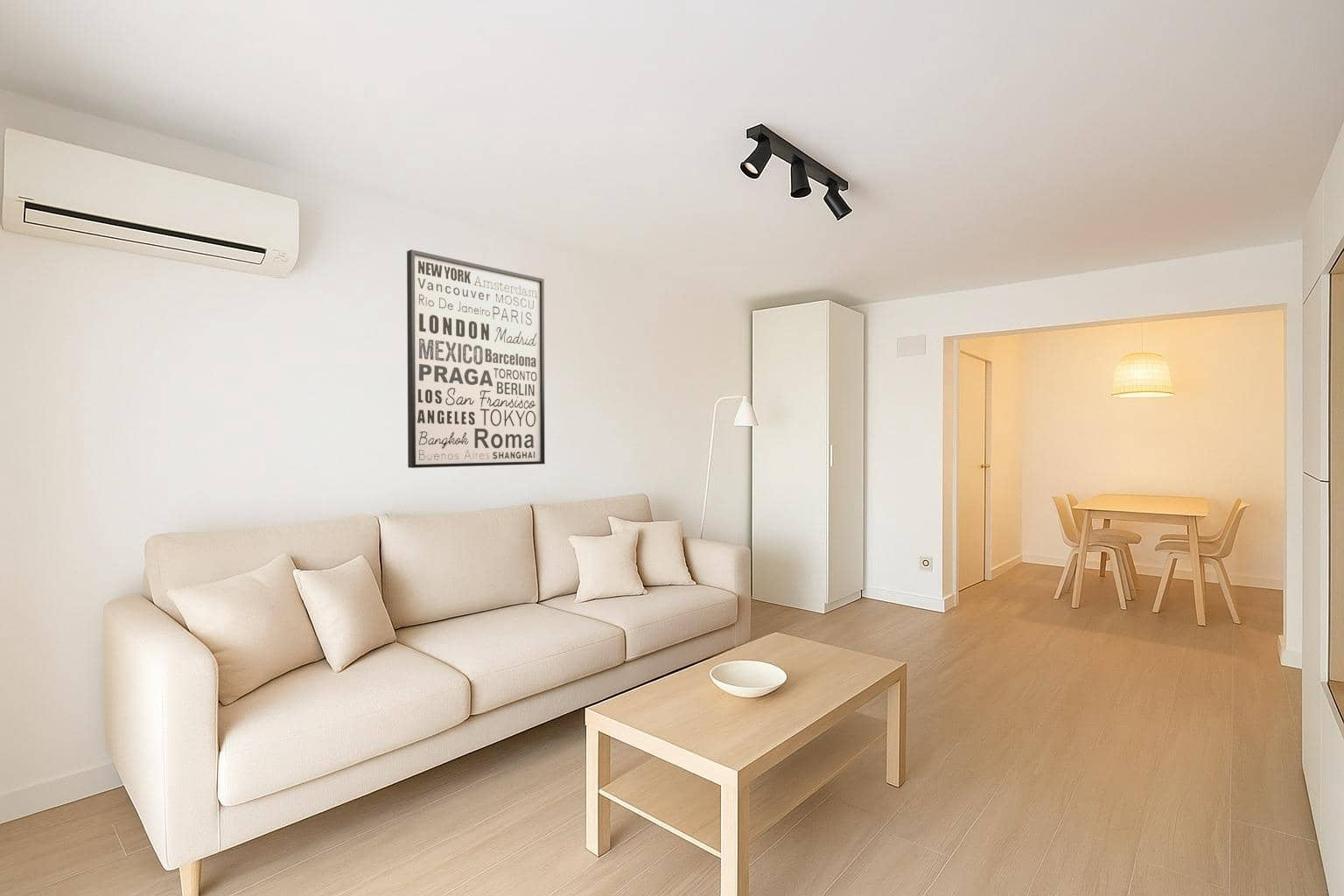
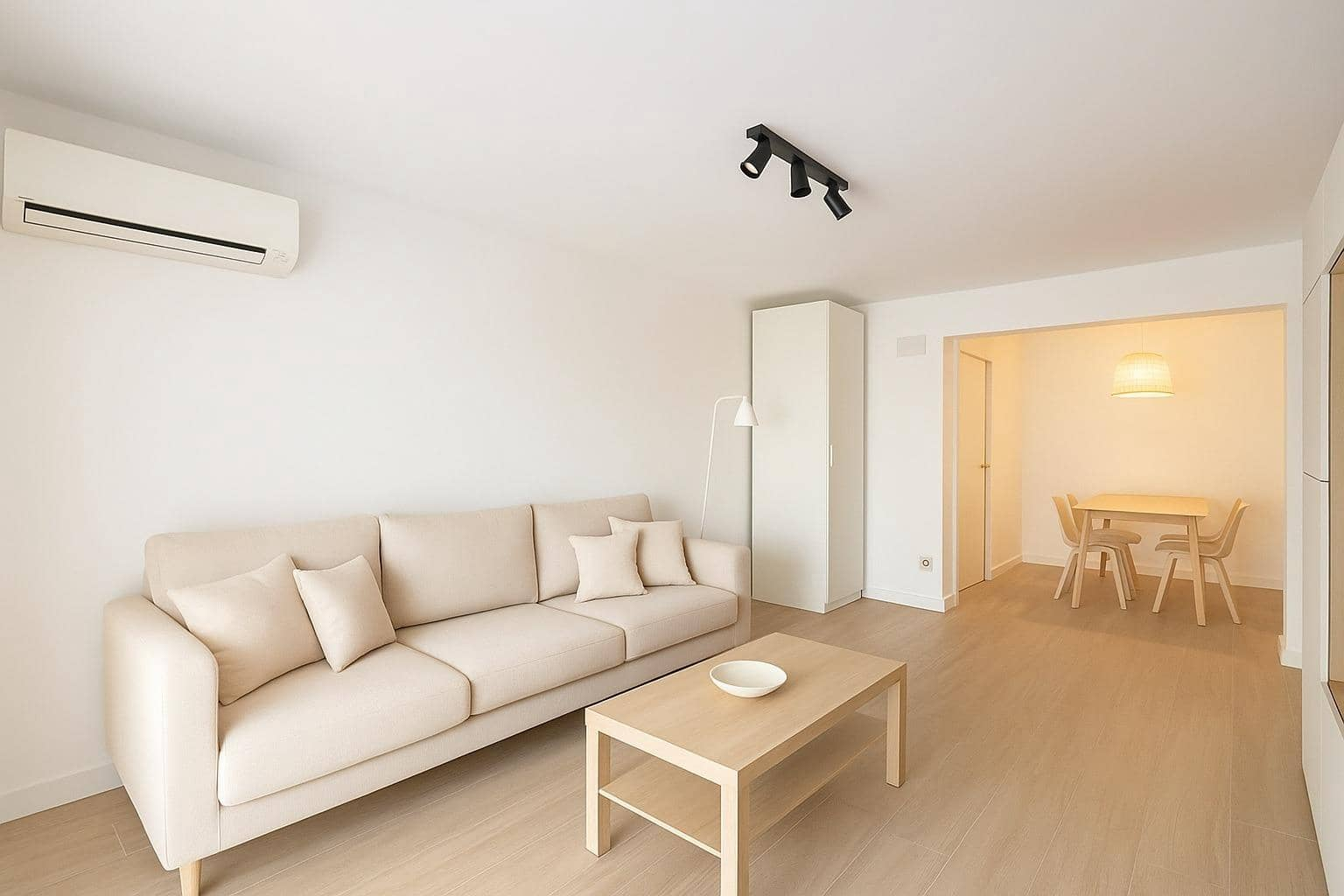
- wall art [406,248,546,469]
